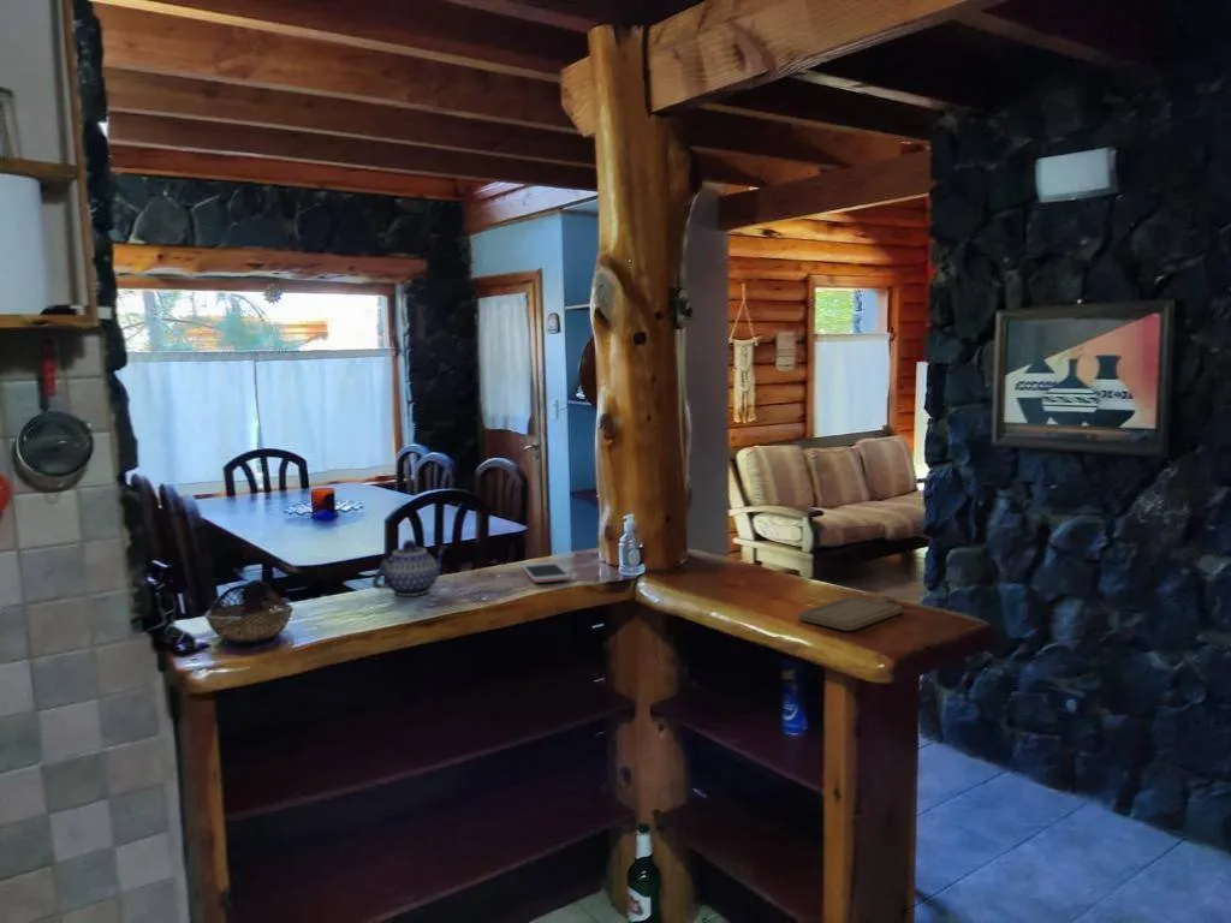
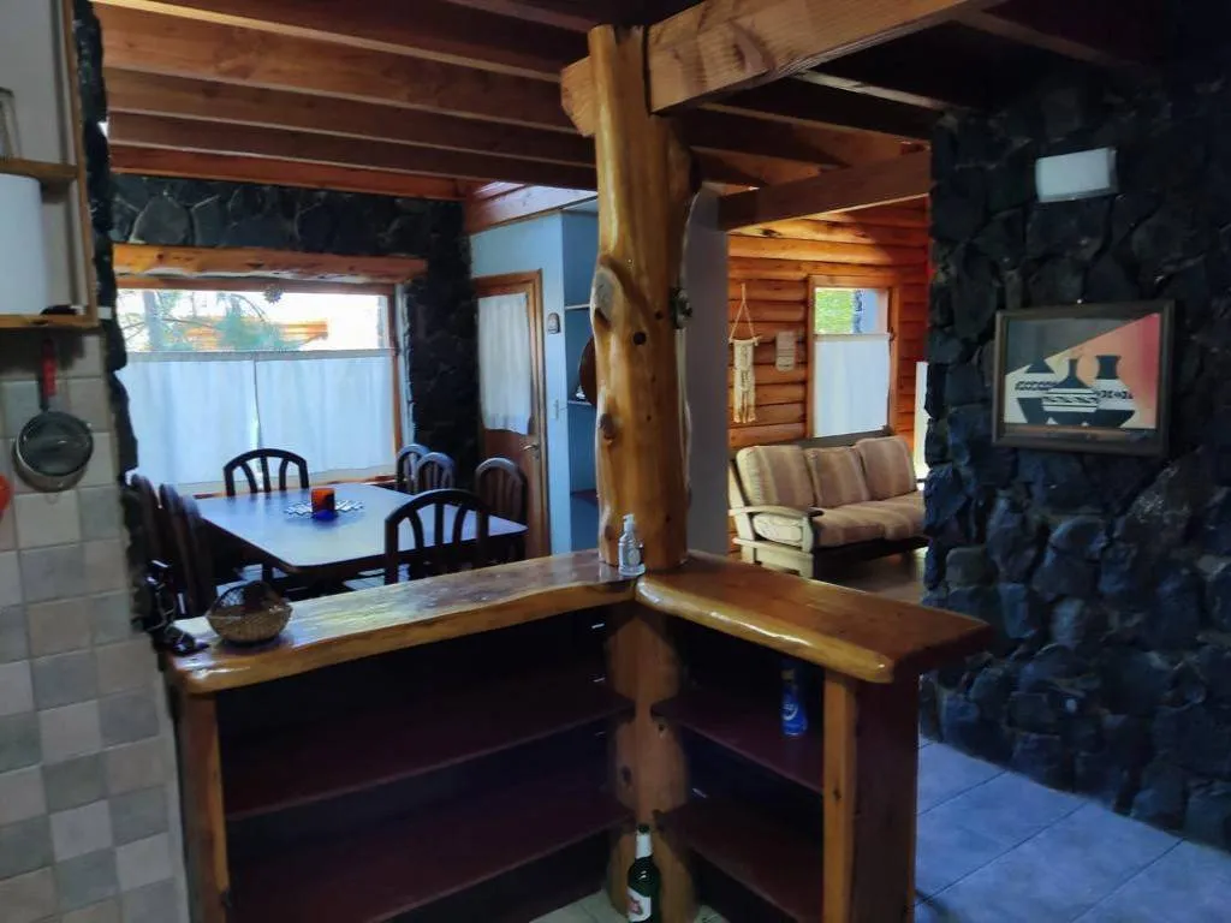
- cell phone [521,561,571,584]
- teapot [370,538,448,597]
- chopping board [797,595,903,632]
